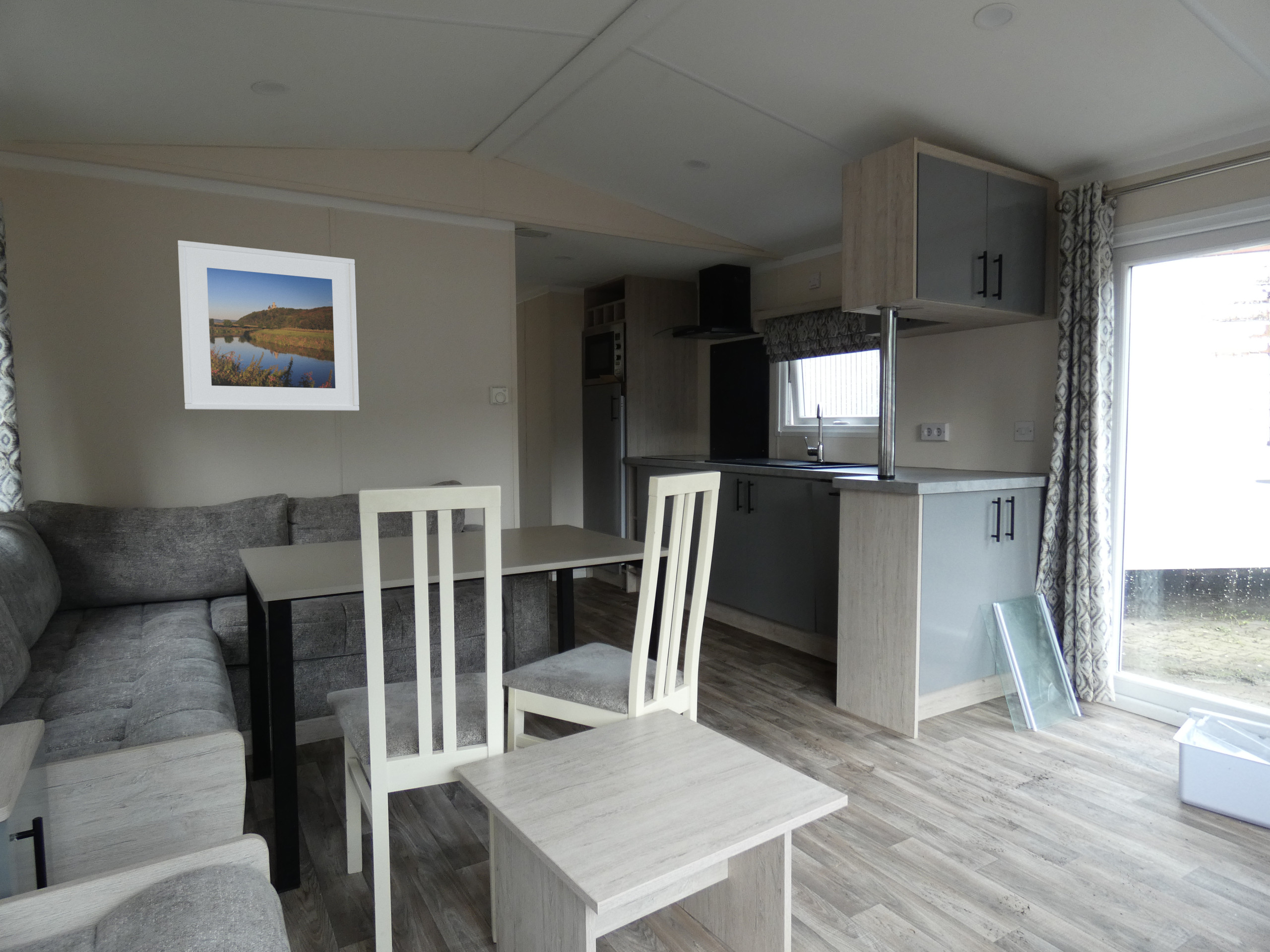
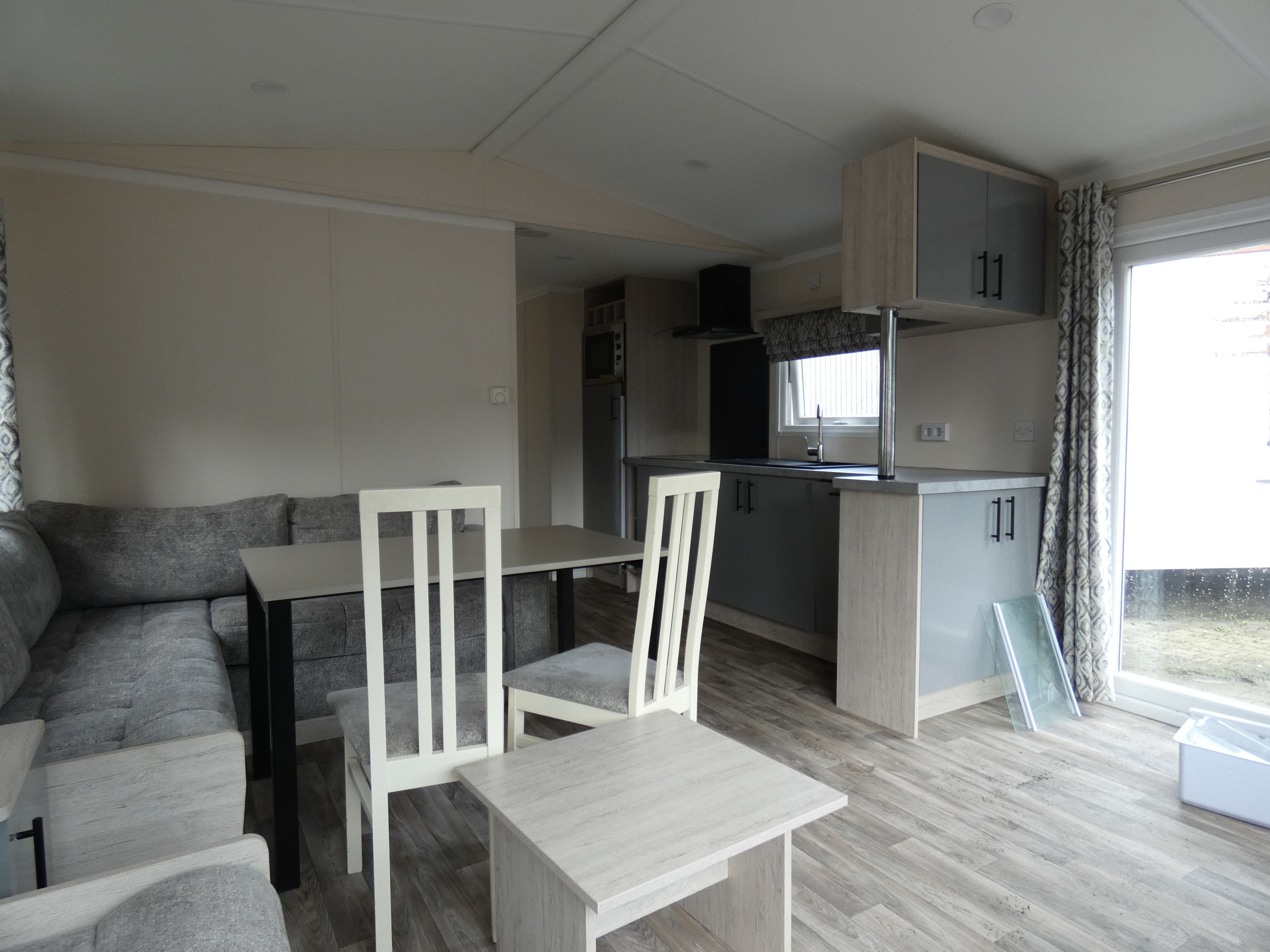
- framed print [178,240,360,411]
